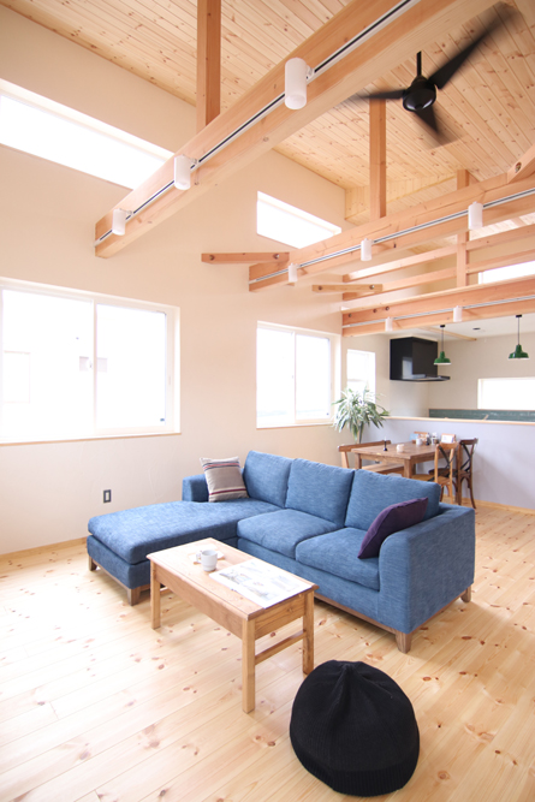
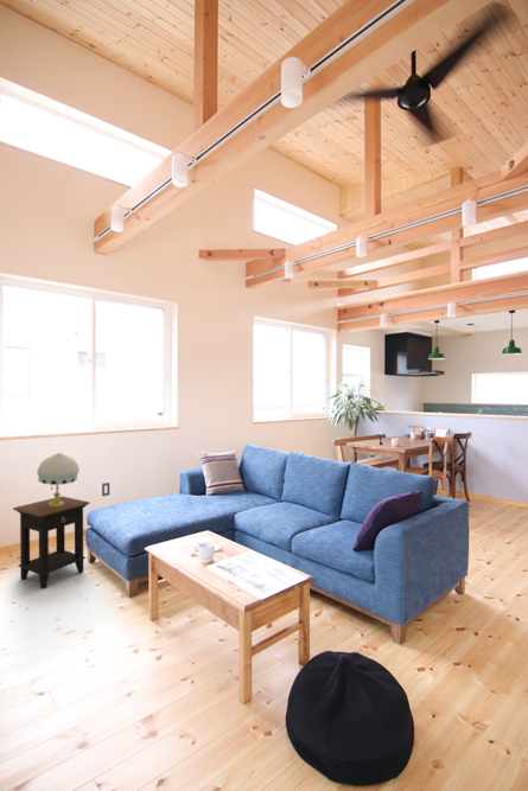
+ side table [12,496,91,589]
+ table lamp [36,452,81,506]
